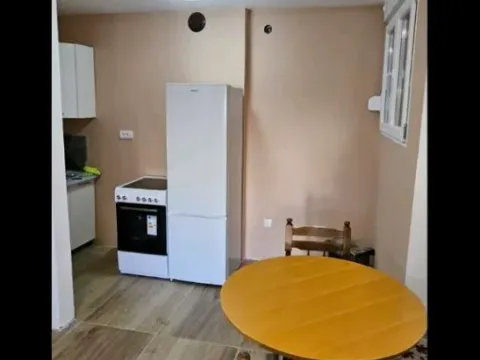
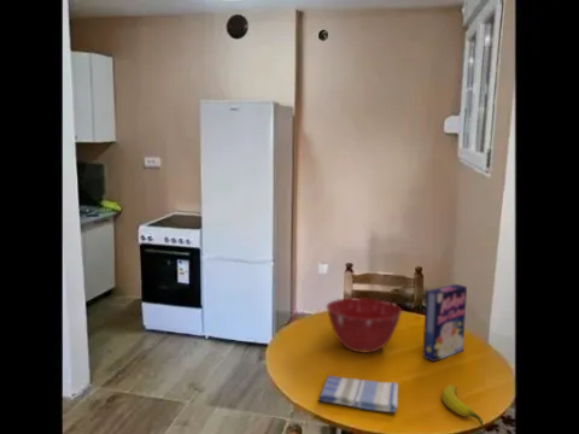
+ banana [440,383,485,427]
+ mixing bowl [324,297,403,353]
+ dish towel [317,375,399,414]
+ cereal box [422,283,468,363]
